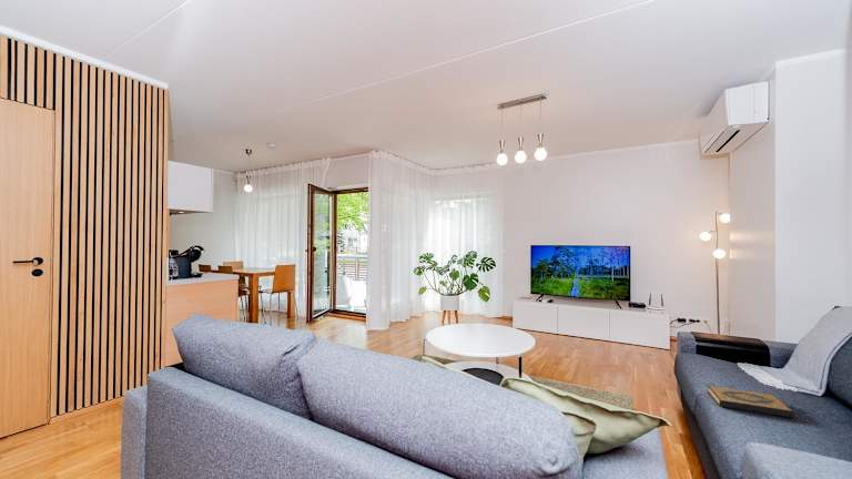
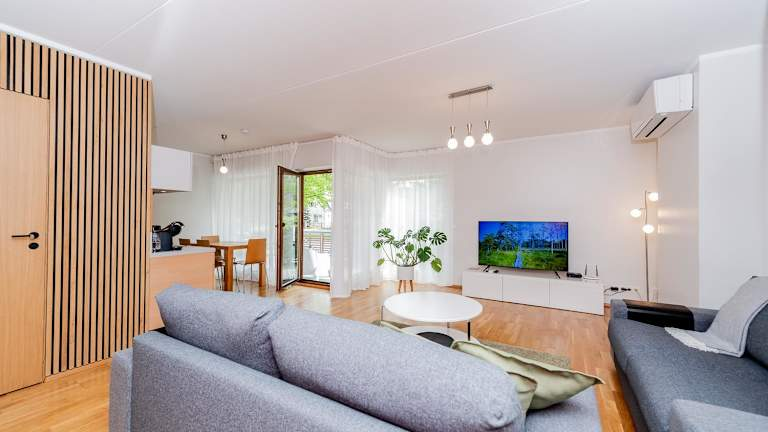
- hardback book [707,385,795,419]
